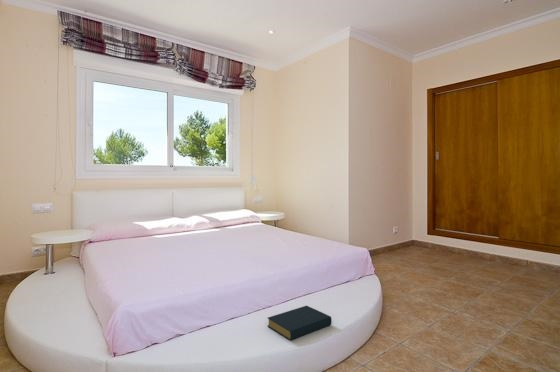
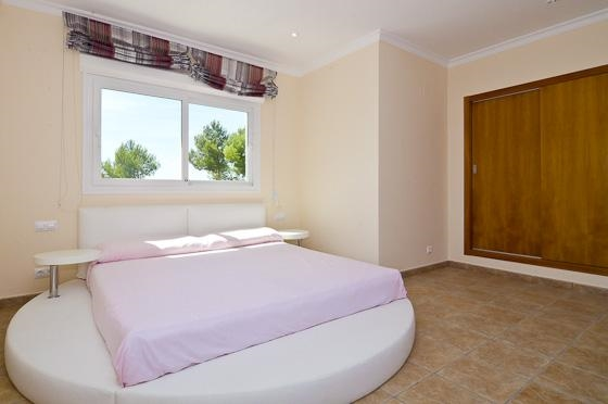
- hardback book [267,305,333,341]
